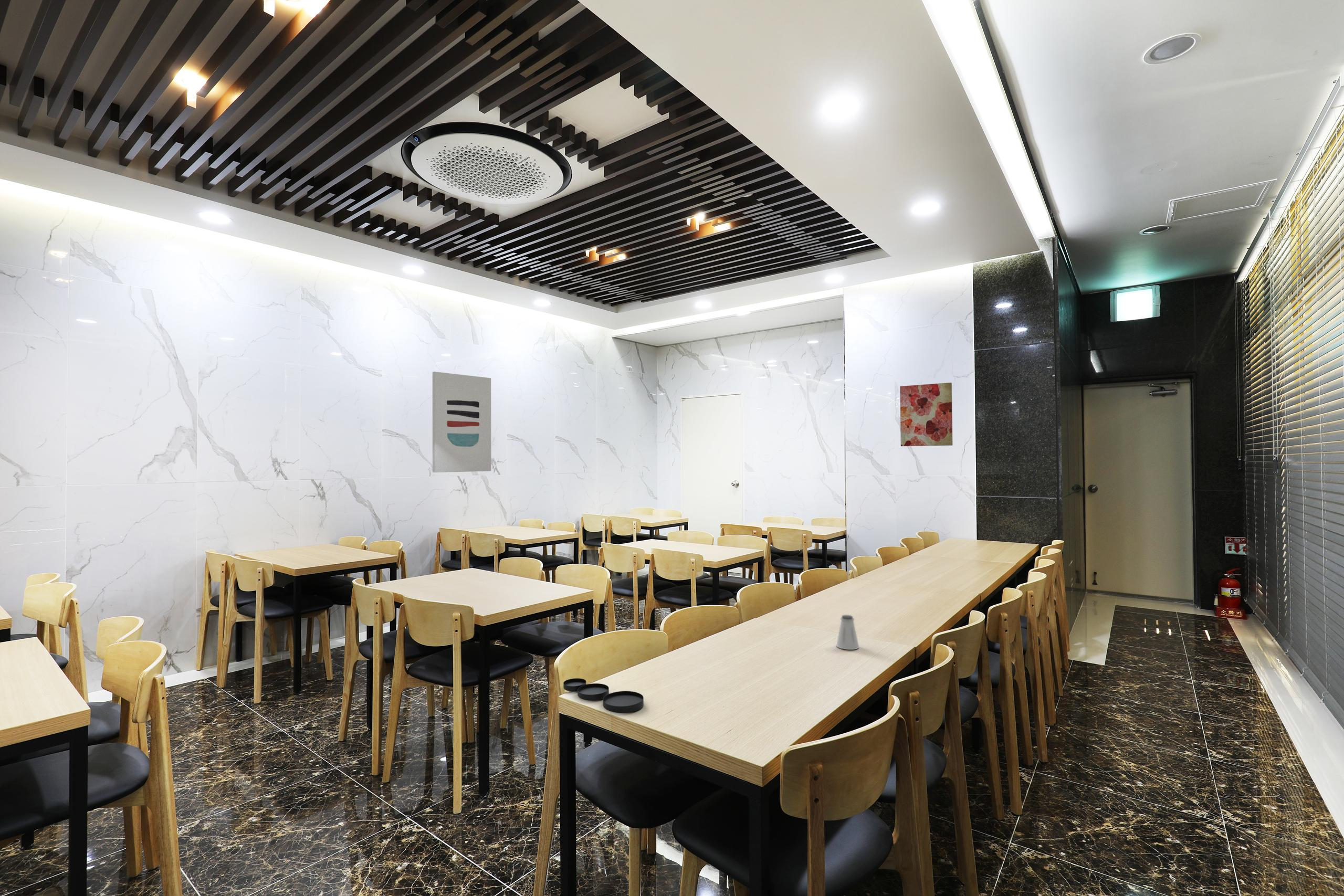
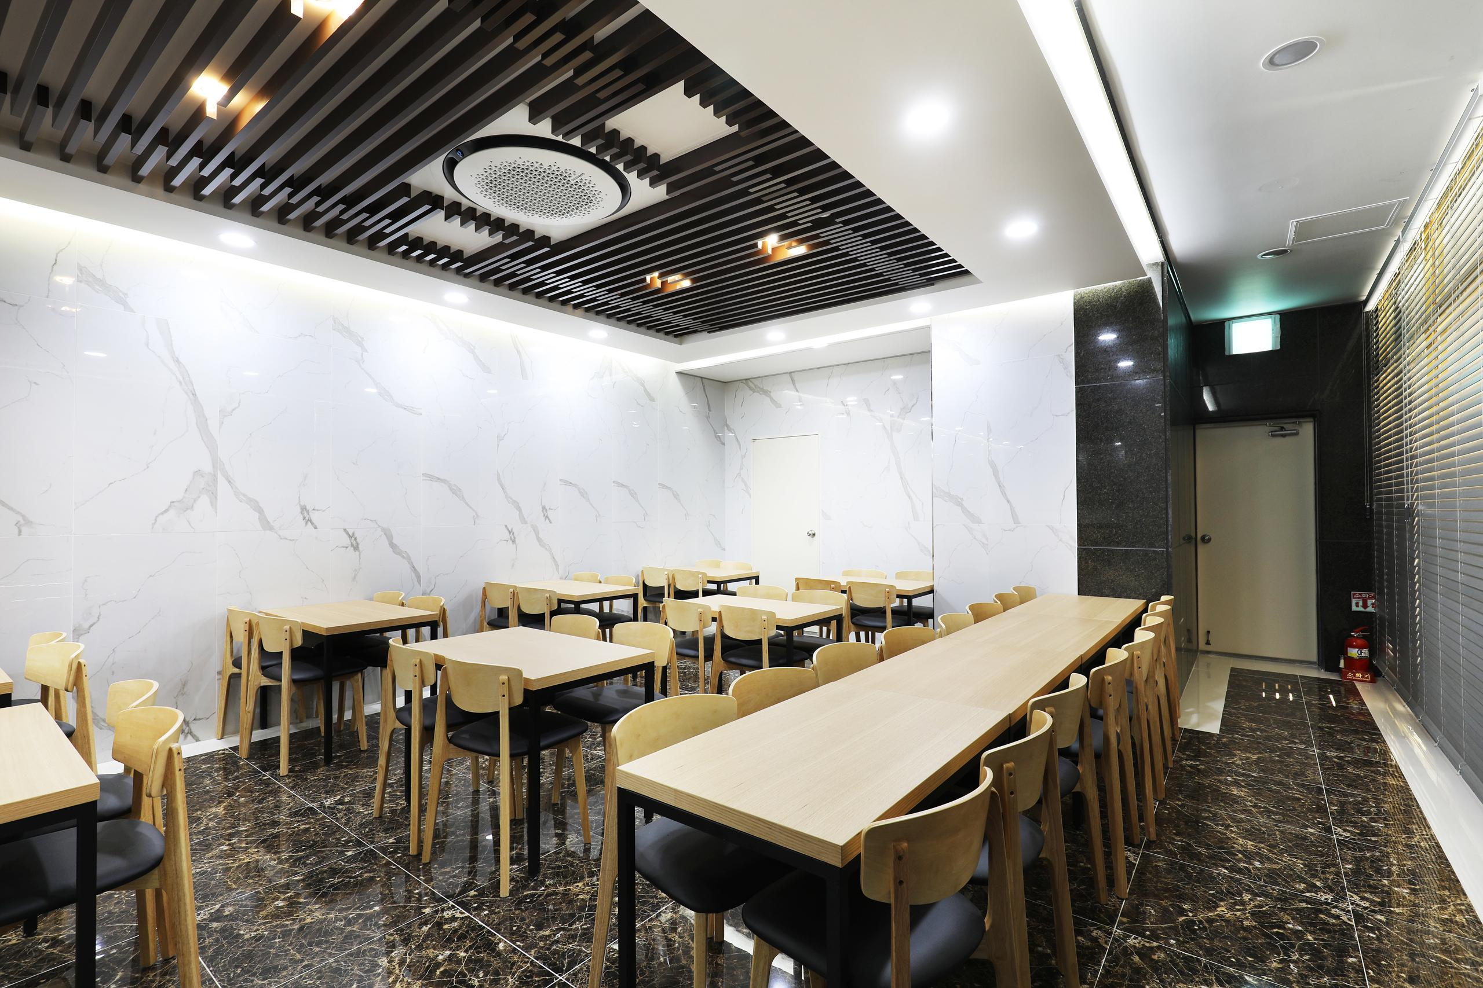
- wall art [899,382,953,447]
- plate [563,678,644,714]
- saltshaker [836,614,859,650]
- wall art [432,371,492,473]
